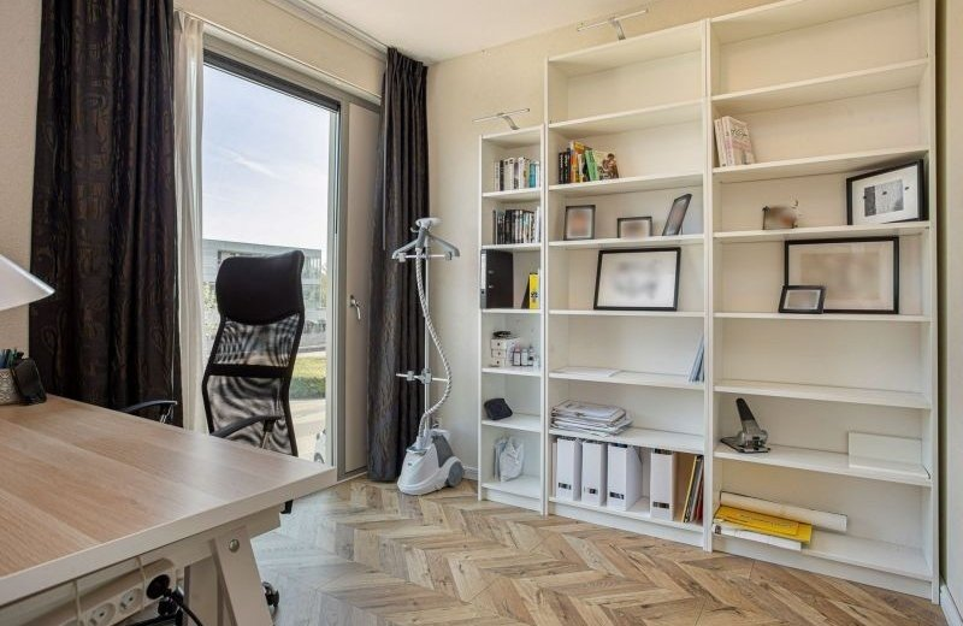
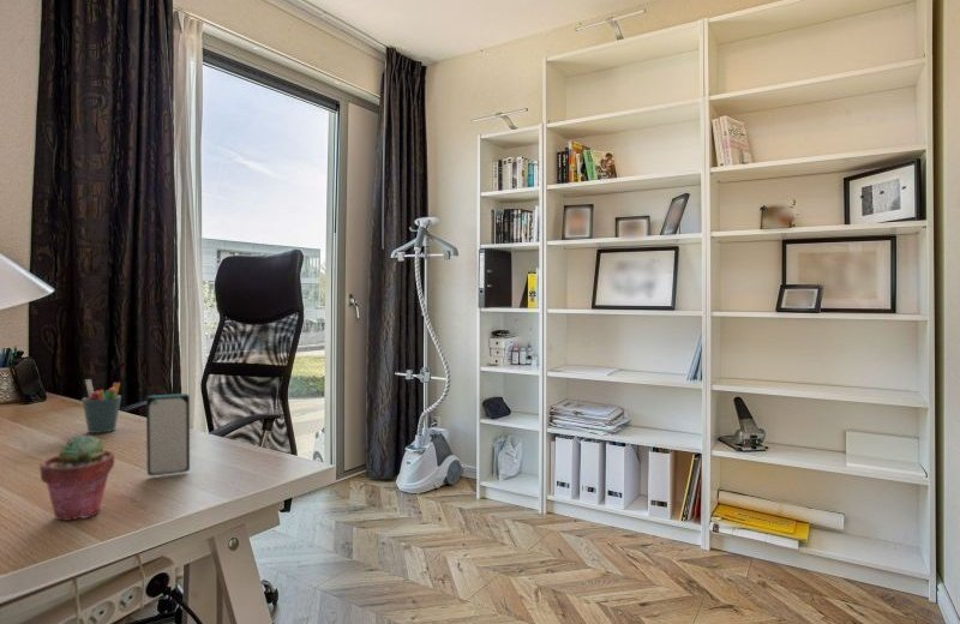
+ potted succulent [38,433,115,522]
+ smartphone [145,392,191,476]
+ pen holder [80,378,122,434]
